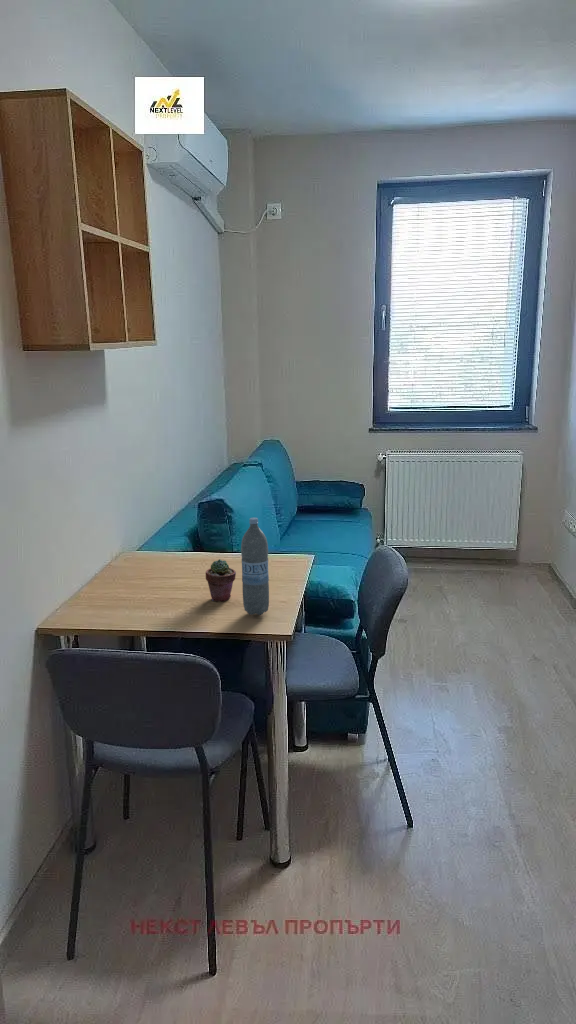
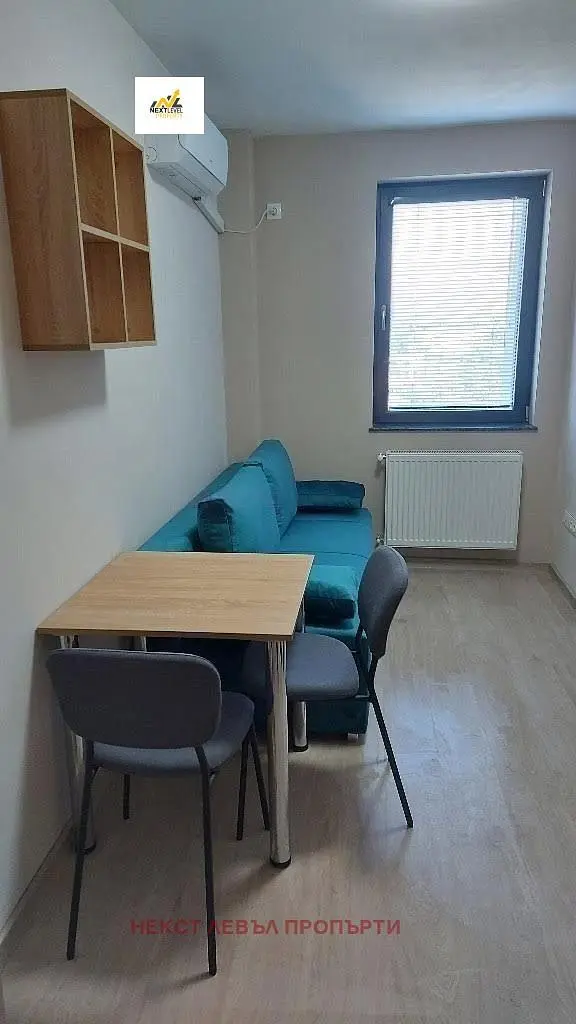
- water bottle [240,517,270,616]
- potted succulent [205,558,237,602]
